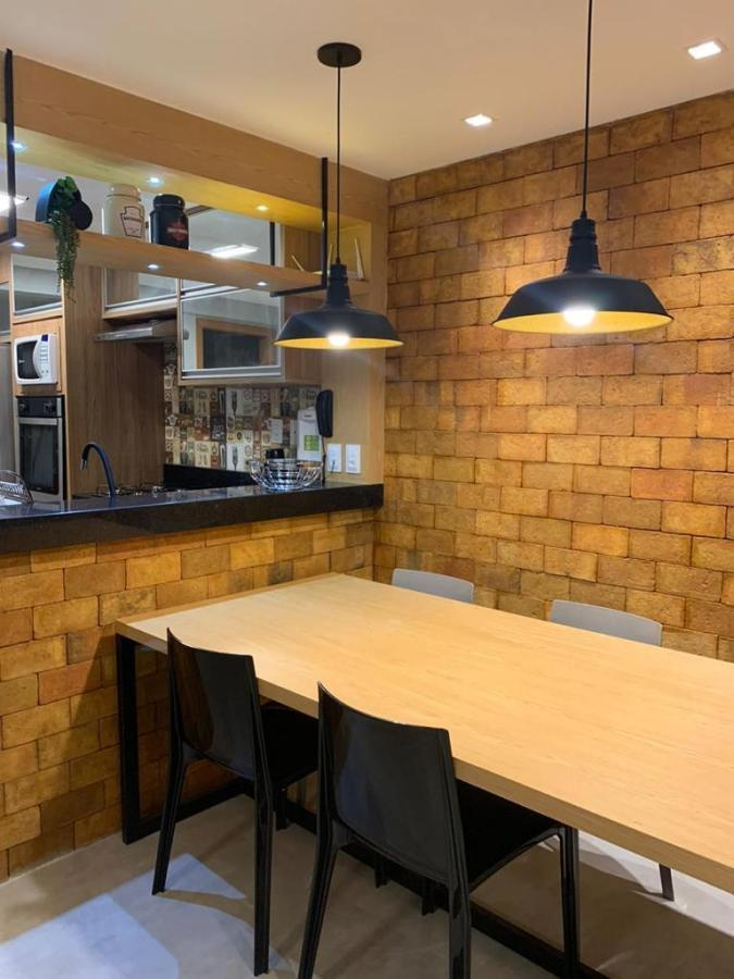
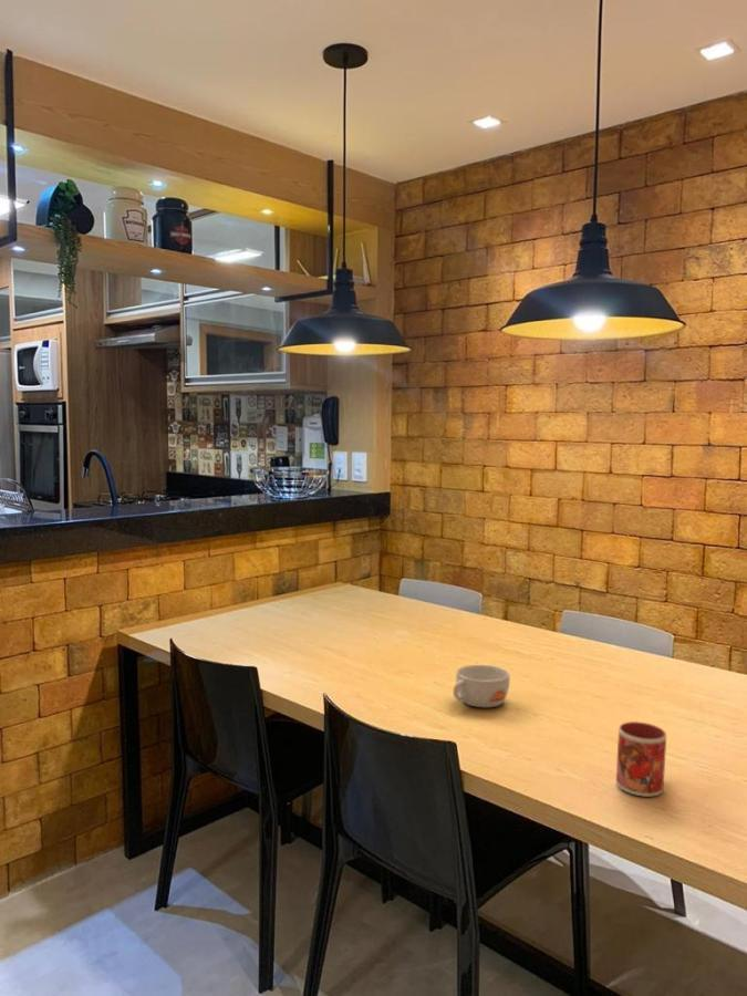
+ bowl [453,664,511,708]
+ mug [615,720,667,798]
